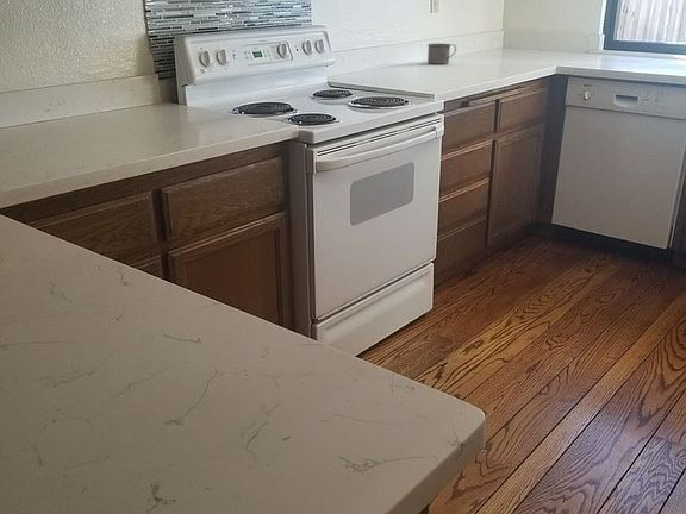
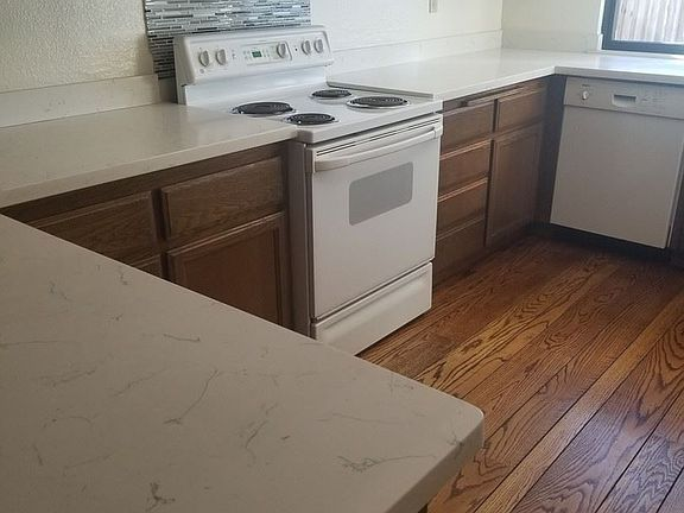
- mug [426,43,457,65]
